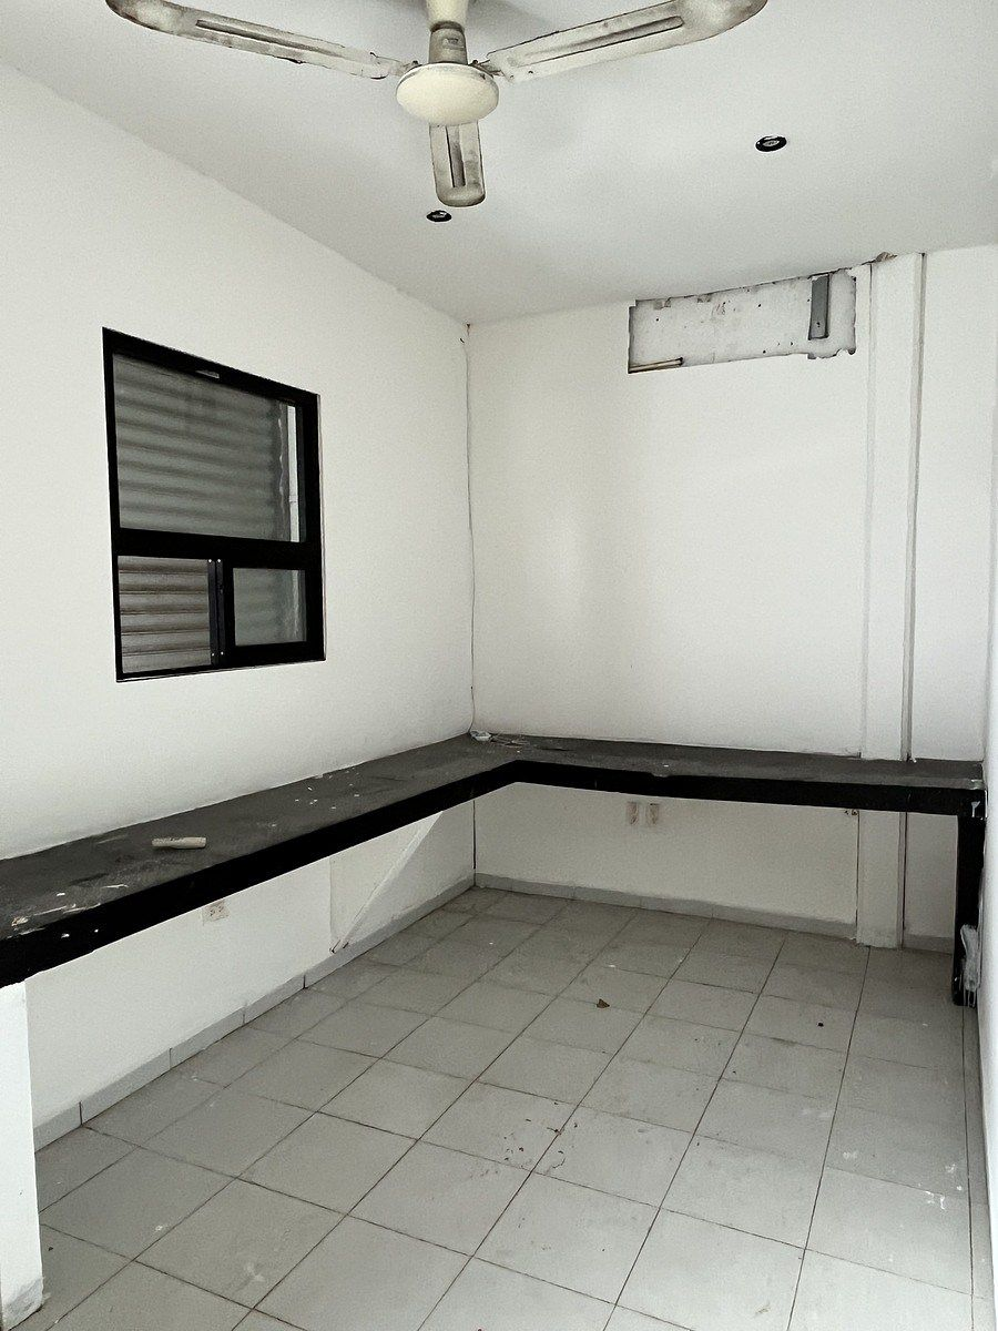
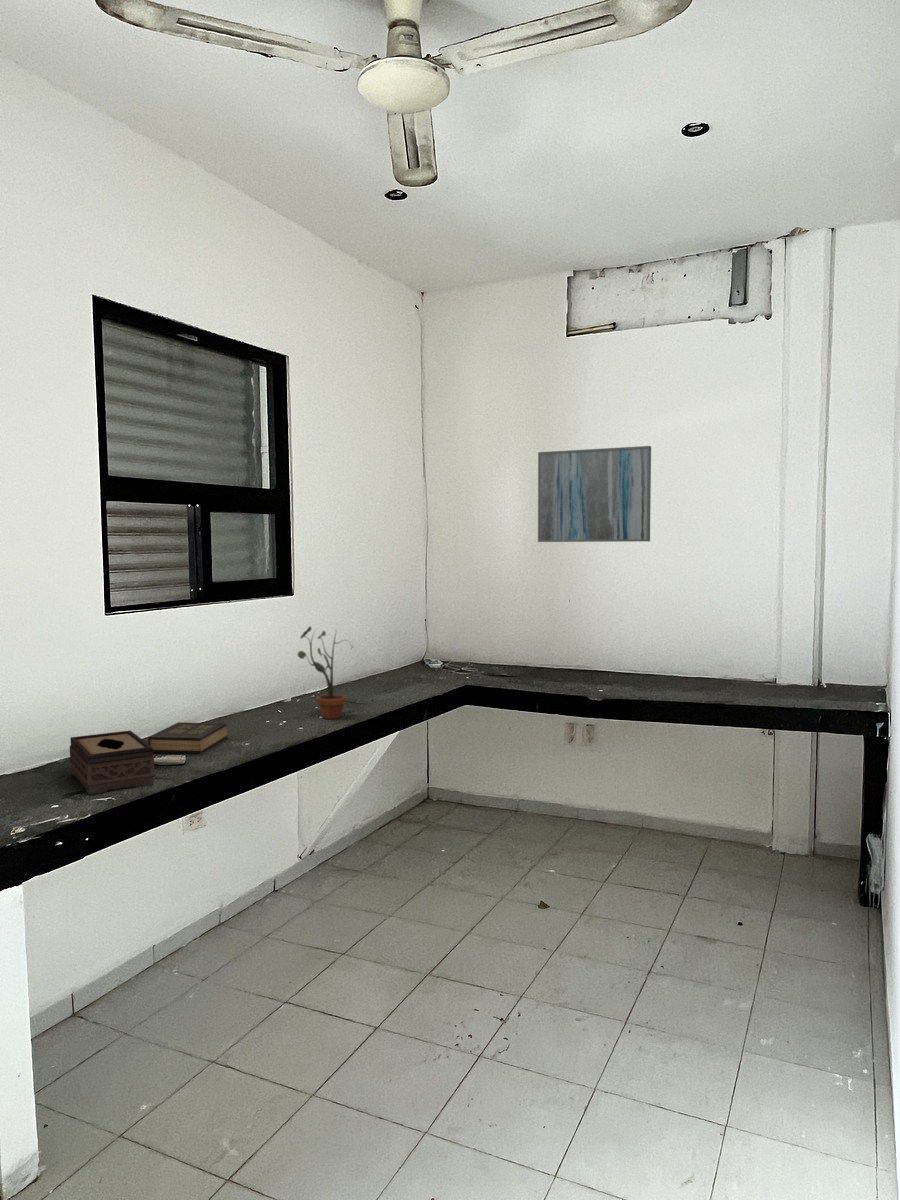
+ hardback book [147,721,228,755]
+ wall art [537,445,652,543]
+ potted plant [297,625,355,720]
+ tissue box [69,730,155,795]
